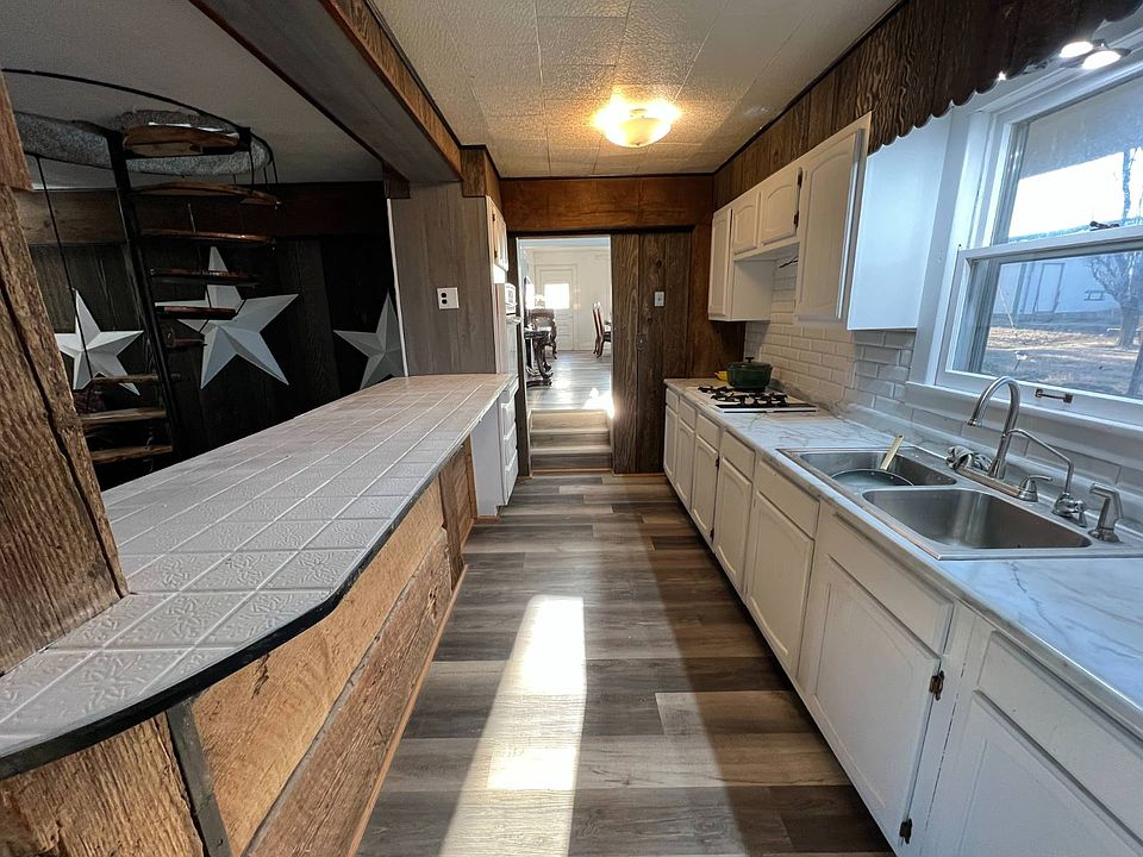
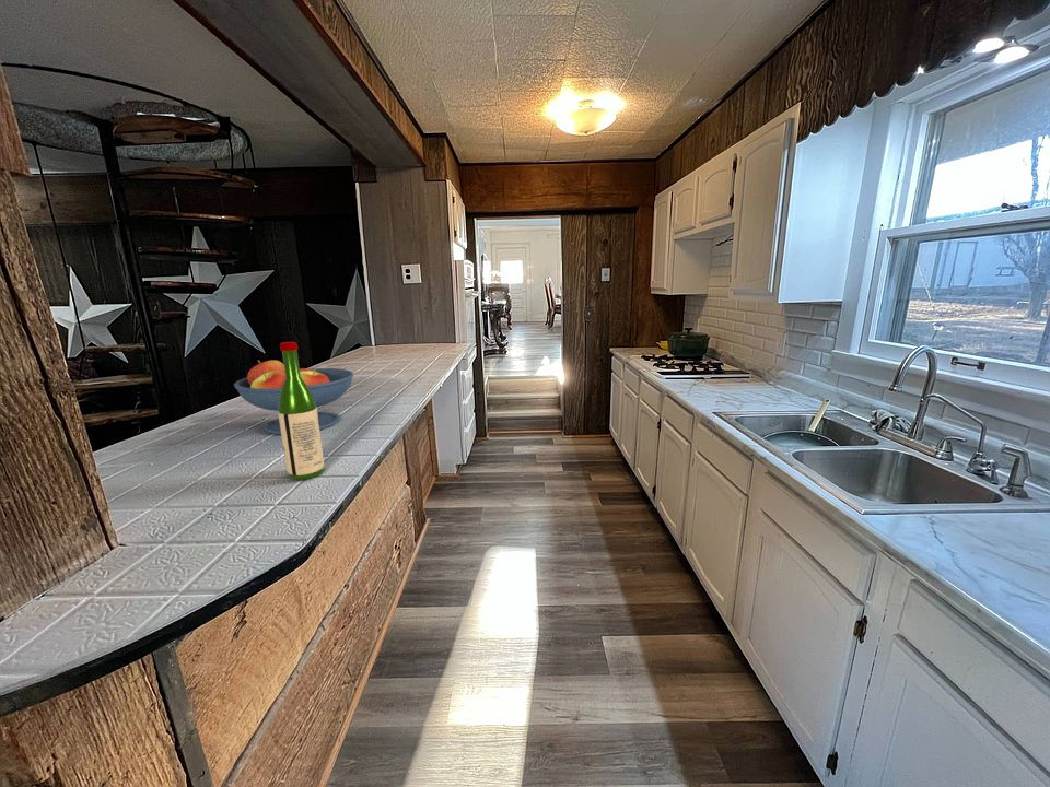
+ fruit bowl [233,360,354,435]
+ wine bottle [277,341,325,481]
